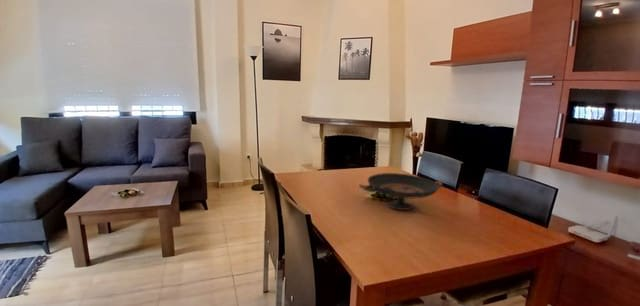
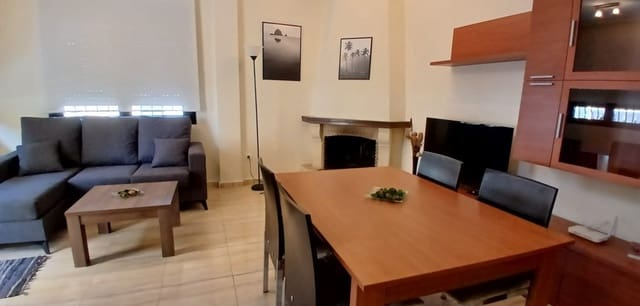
- decorative bowl [358,172,444,211]
